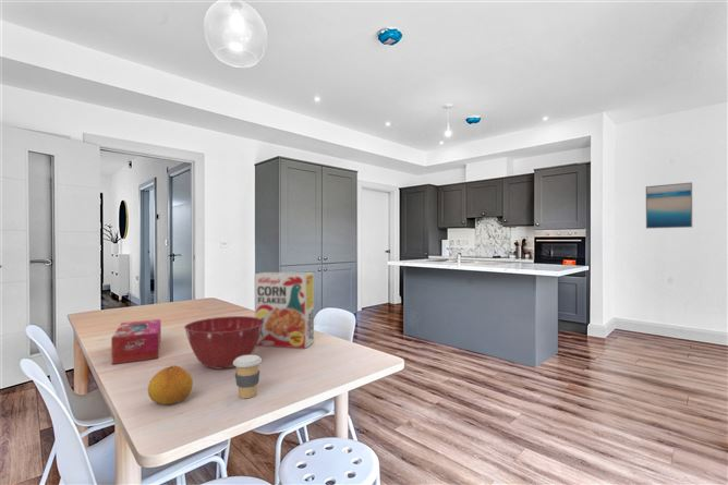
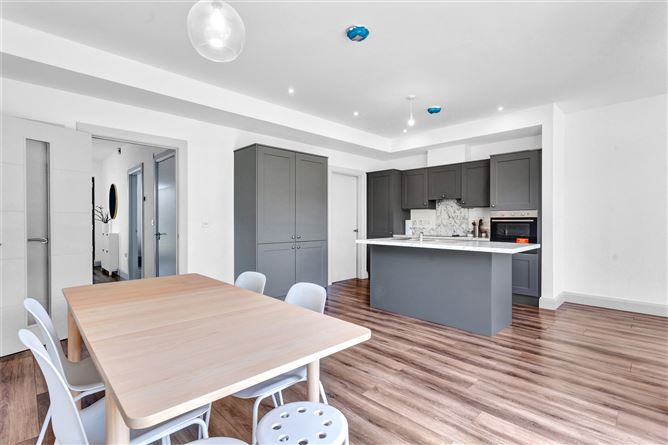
- wall art [645,181,693,230]
- mixing bowl [183,315,264,371]
- fruit [147,364,194,405]
- cereal box [254,271,315,349]
- coffee cup [233,354,263,399]
- tissue box [110,318,162,365]
